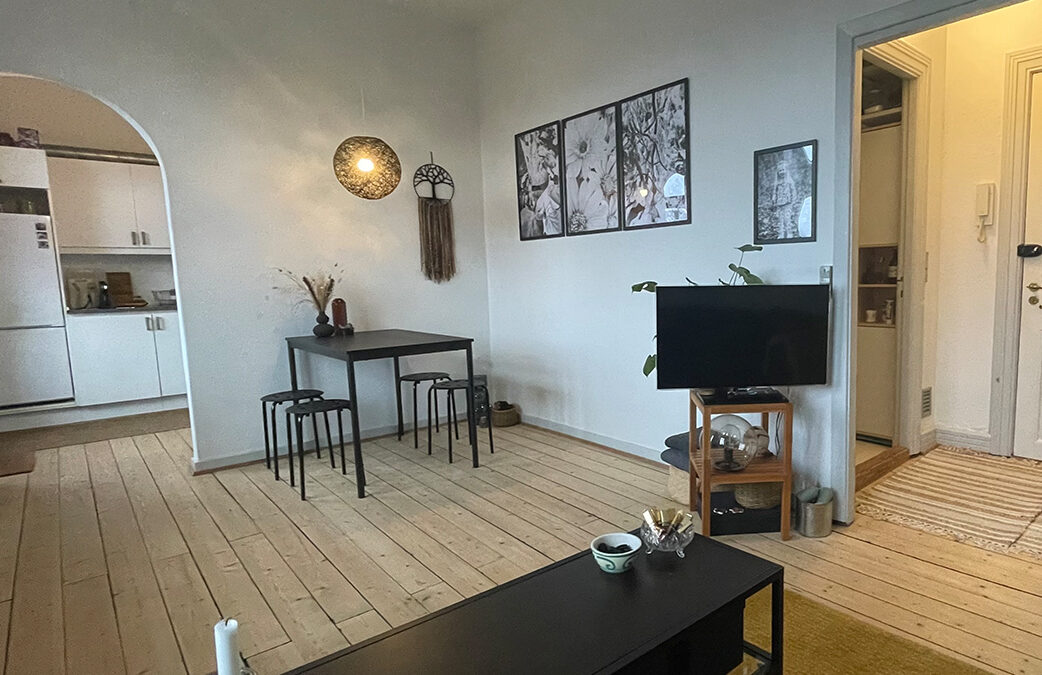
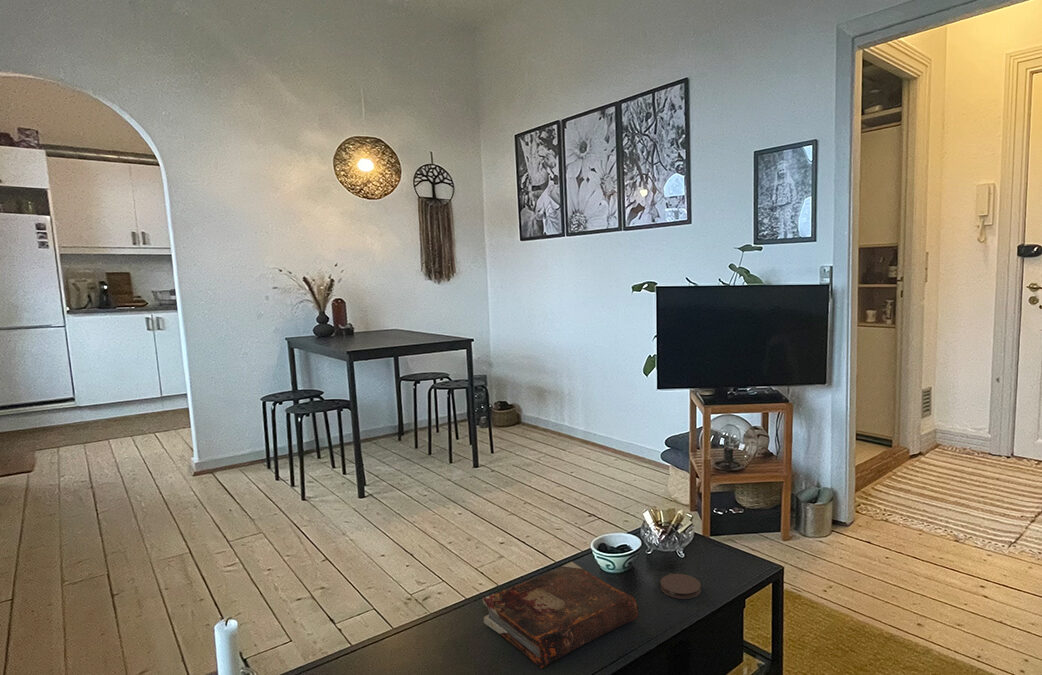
+ coaster [659,573,702,600]
+ book [482,561,639,669]
